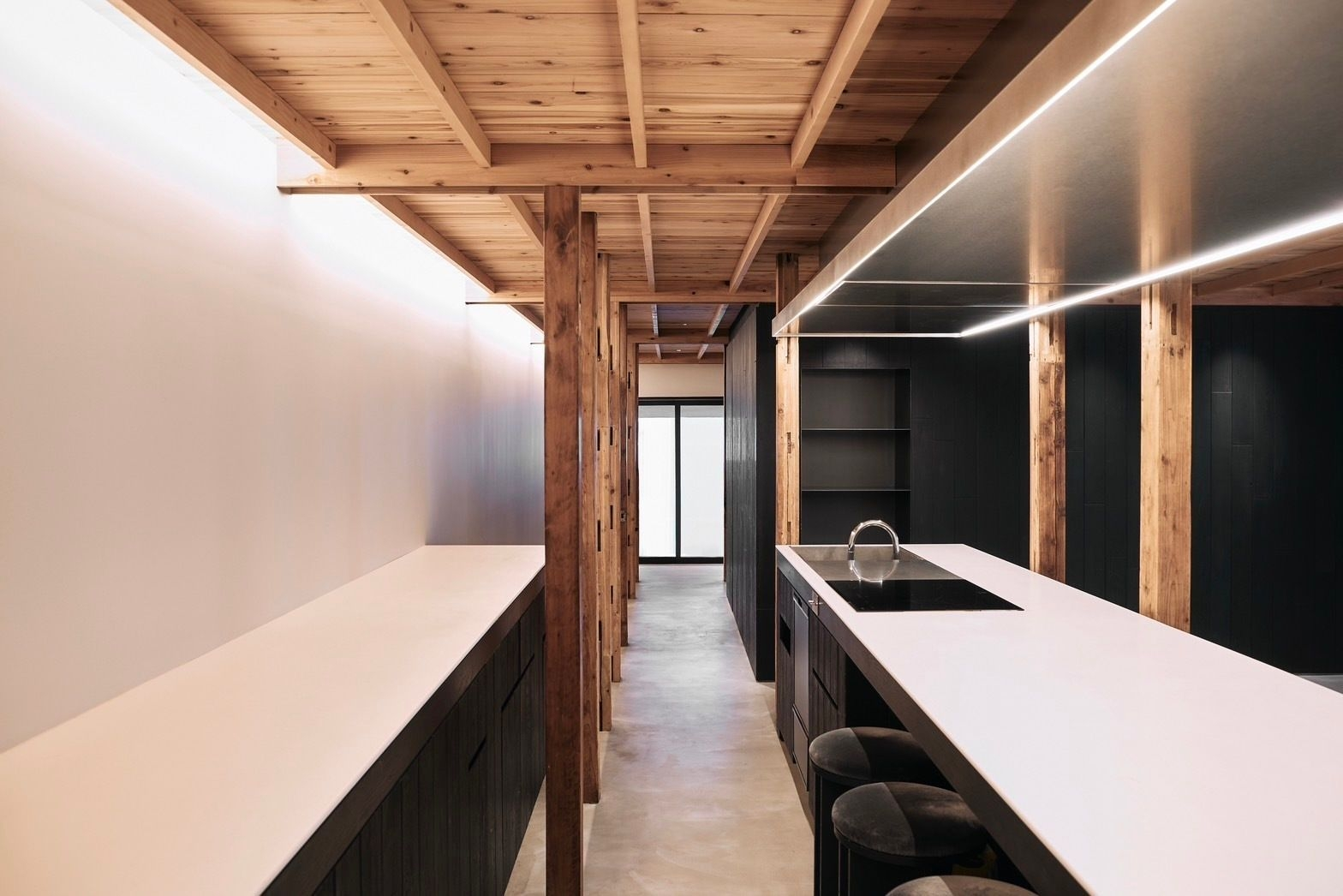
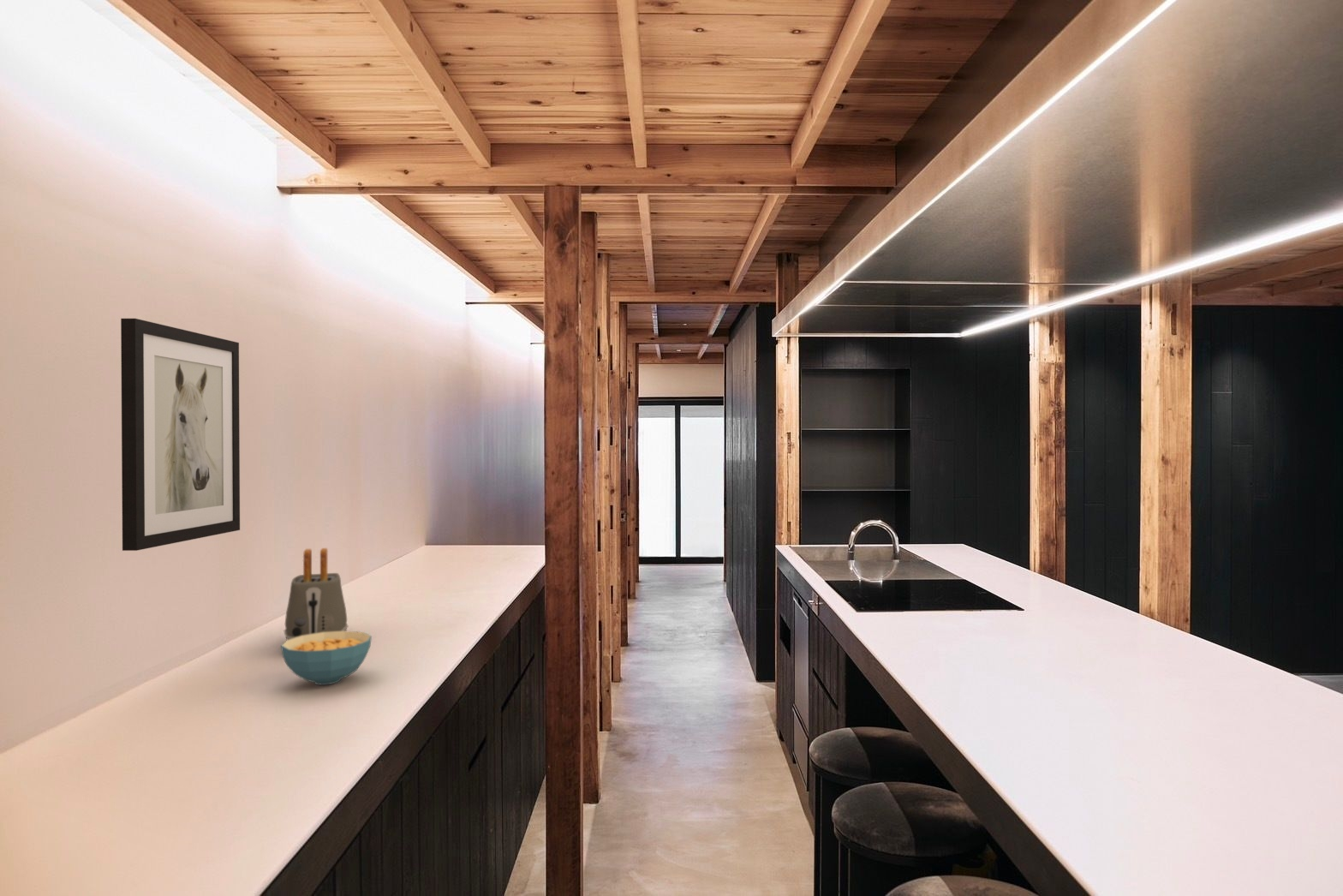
+ toaster [284,547,349,641]
+ wall art [120,318,241,552]
+ cereal bowl [280,630,373,686]
